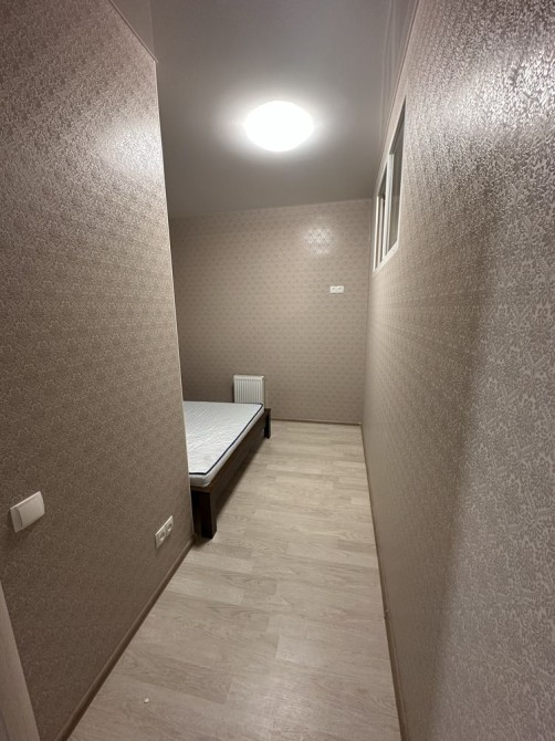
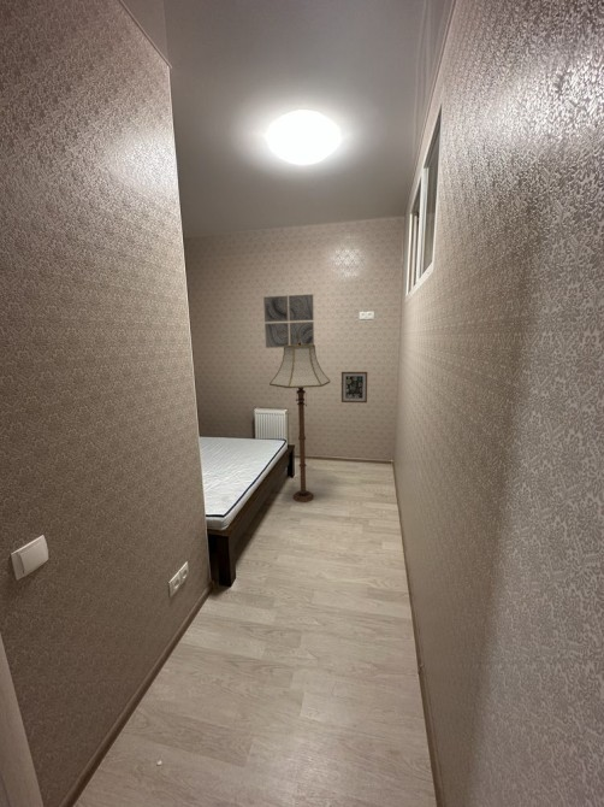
+ wall art [262,293,315,349]
+ floor lamp [268,340,331,503]
+ wall art [341,371,368,404]
